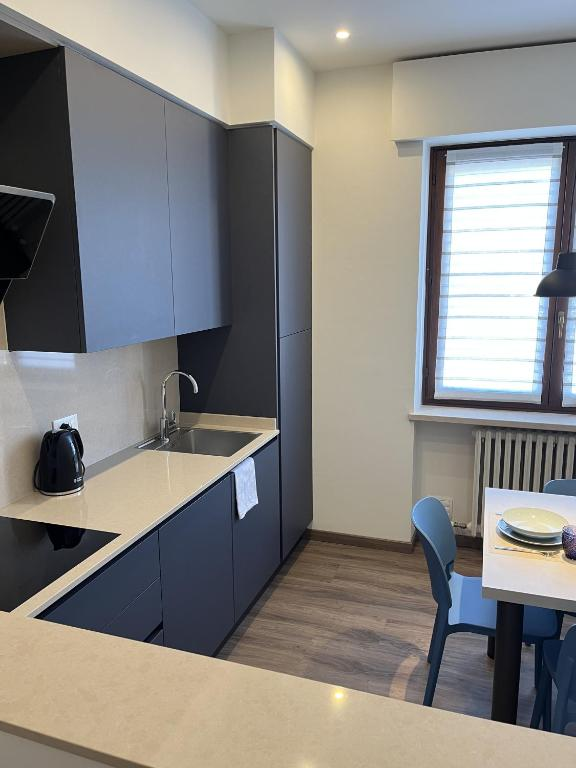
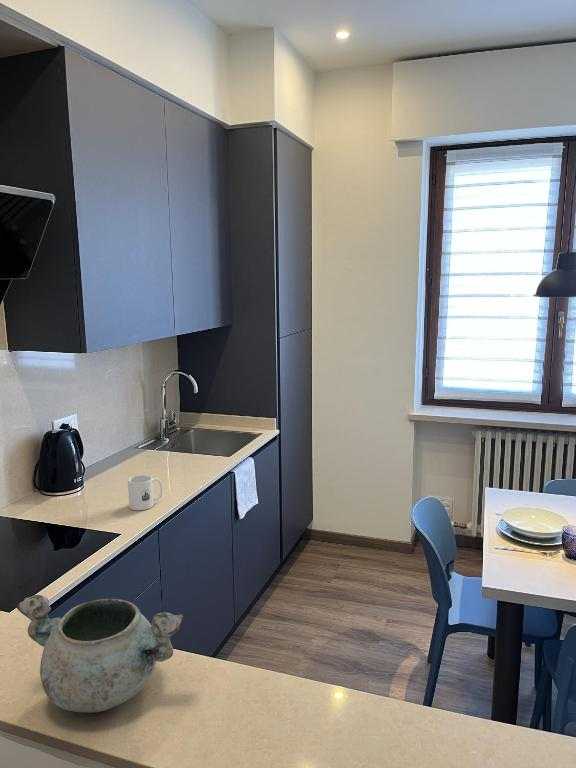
+ mug [127,474,163,511]
+ decorative bowl [16,594,184,714]
